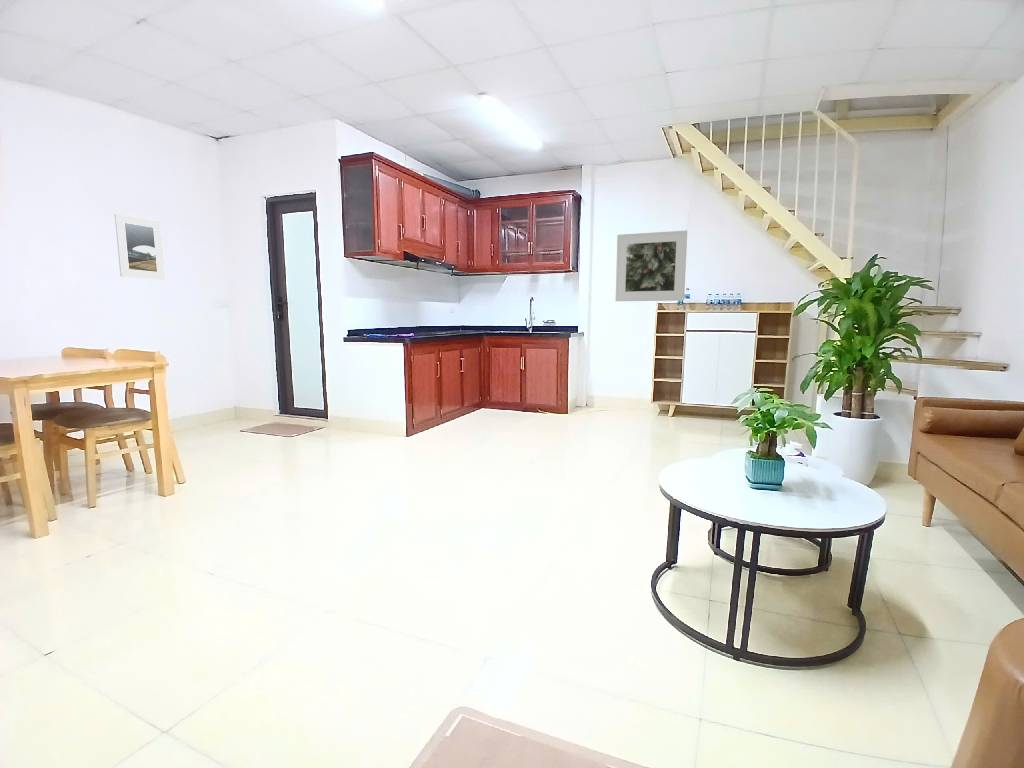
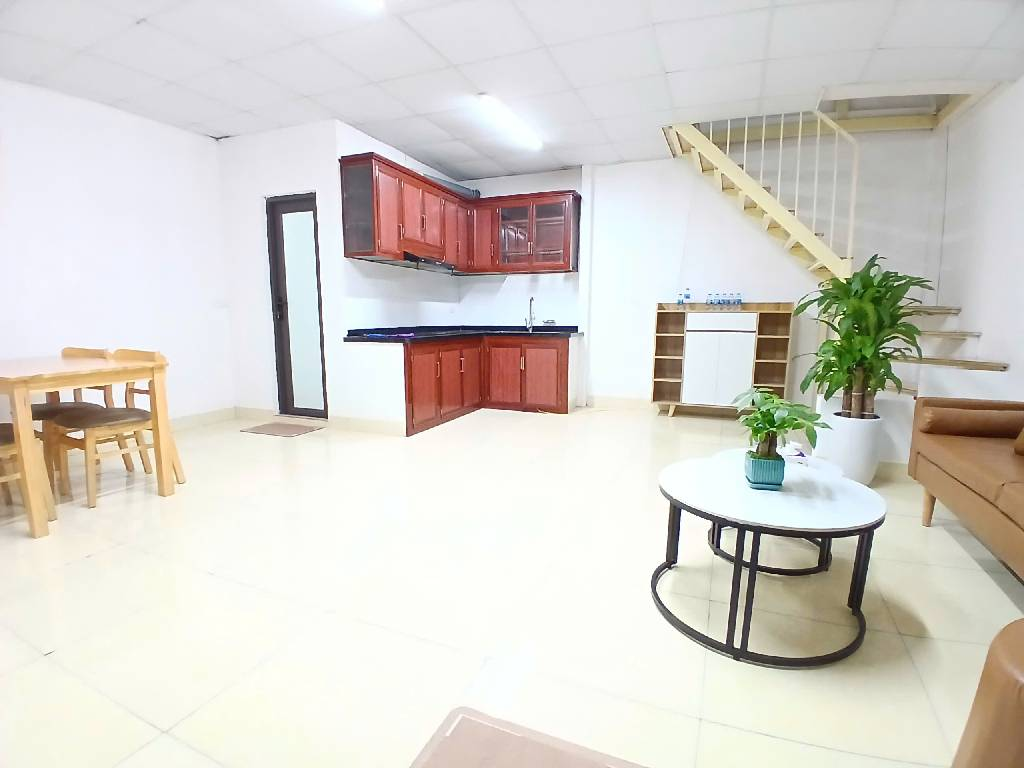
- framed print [615,229,688,302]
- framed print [113,213,166,281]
